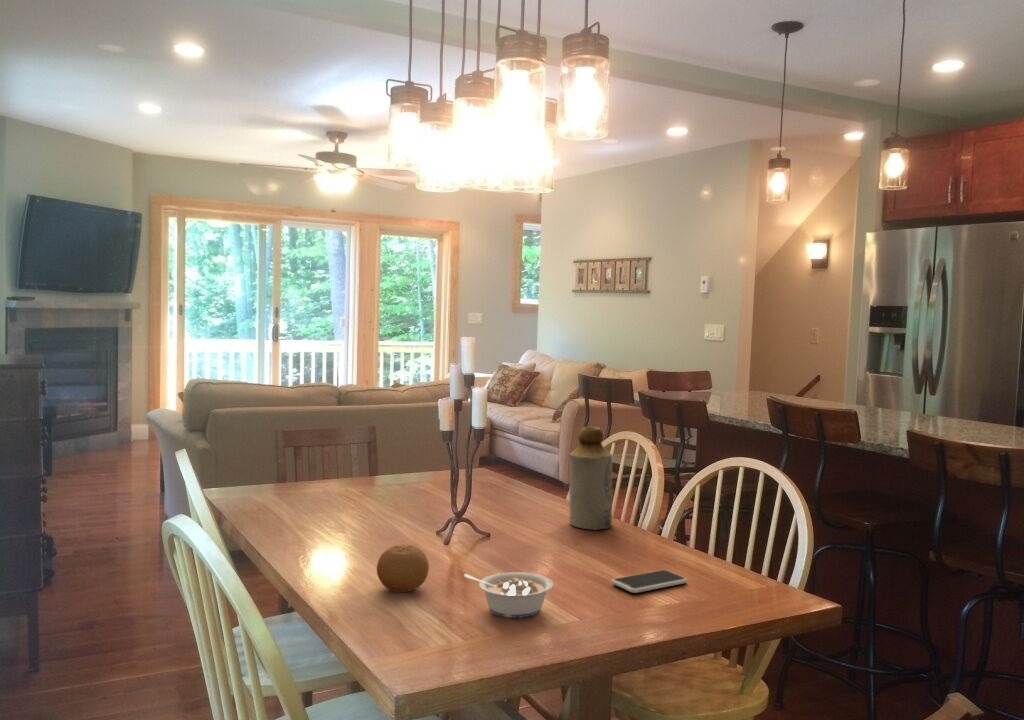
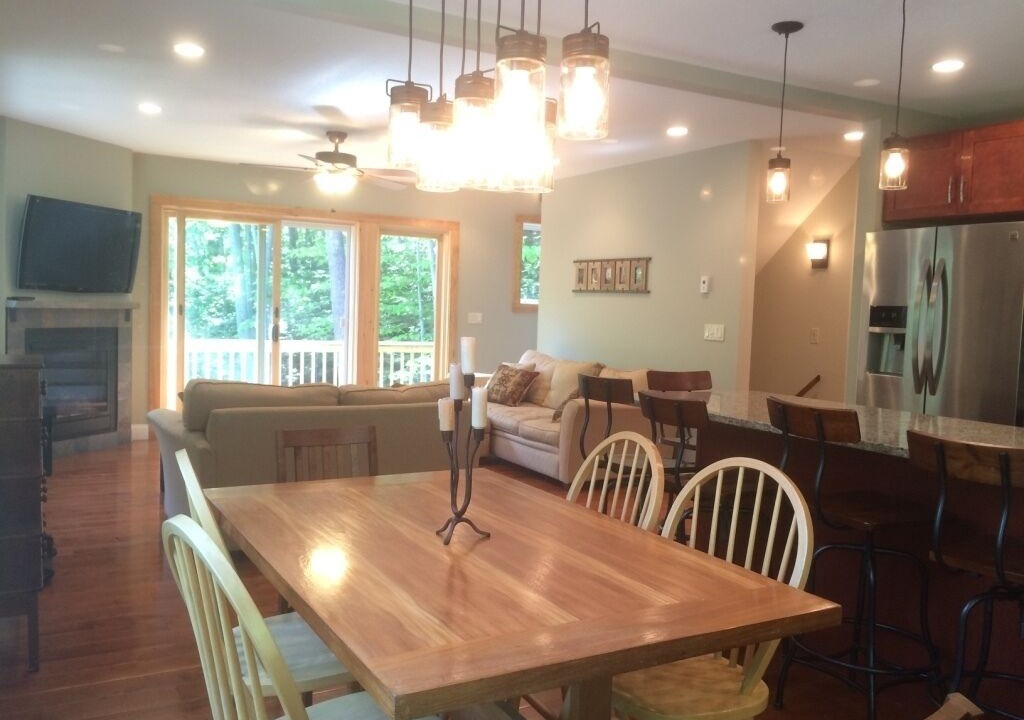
- bottle [568,426,613,531]
- smartphone [611,569,688,594]
- fruit [376,544,430,593]
- legume [463,571,554,619]
